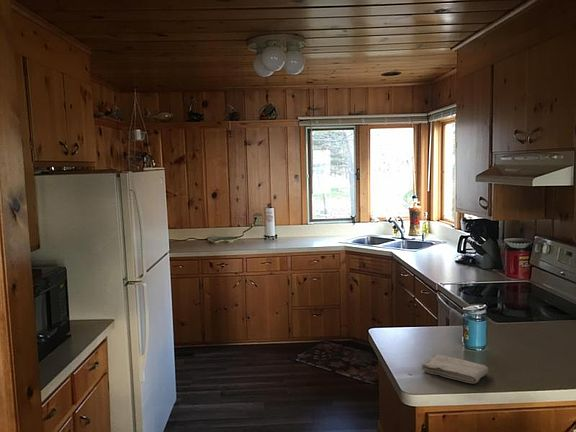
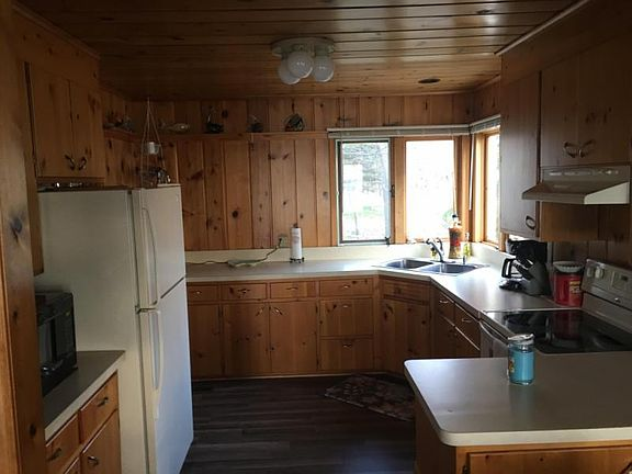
- washcloth [420,353,489,384]
